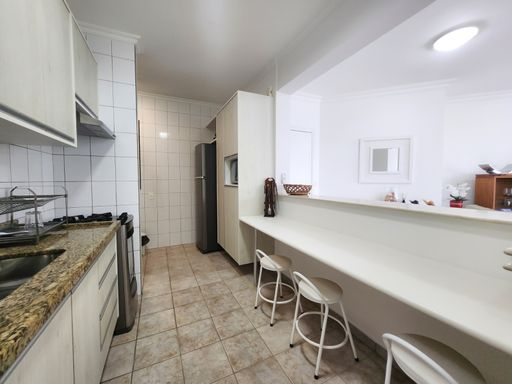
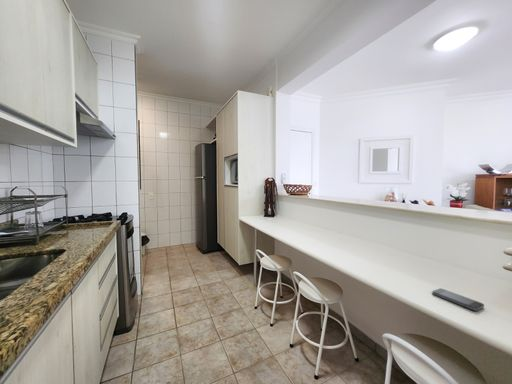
+ smartphone [431,287,485,312]
